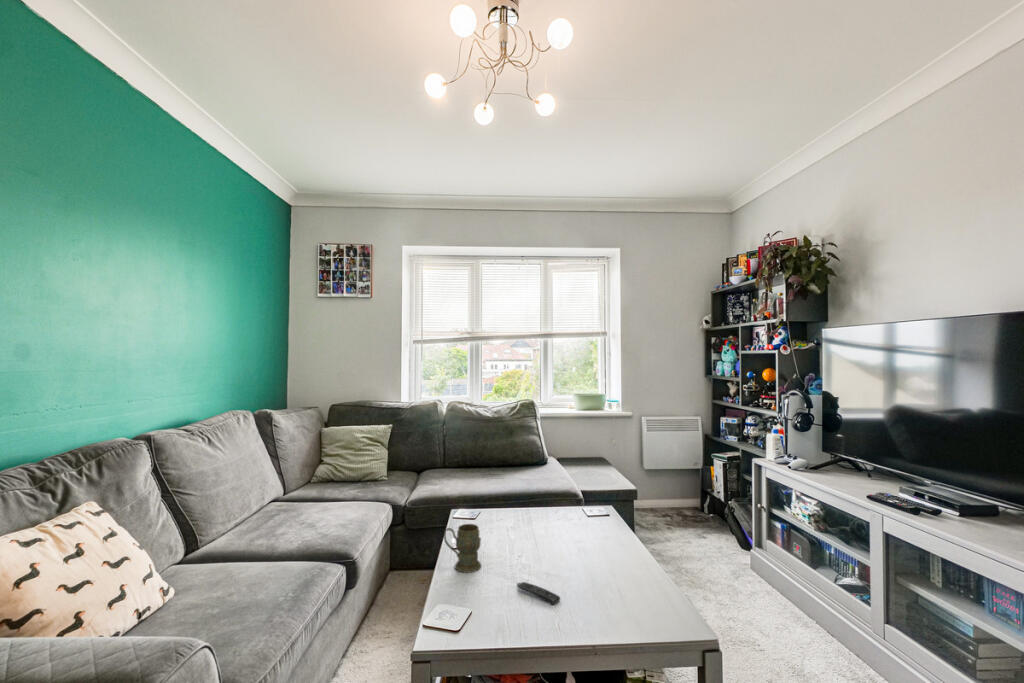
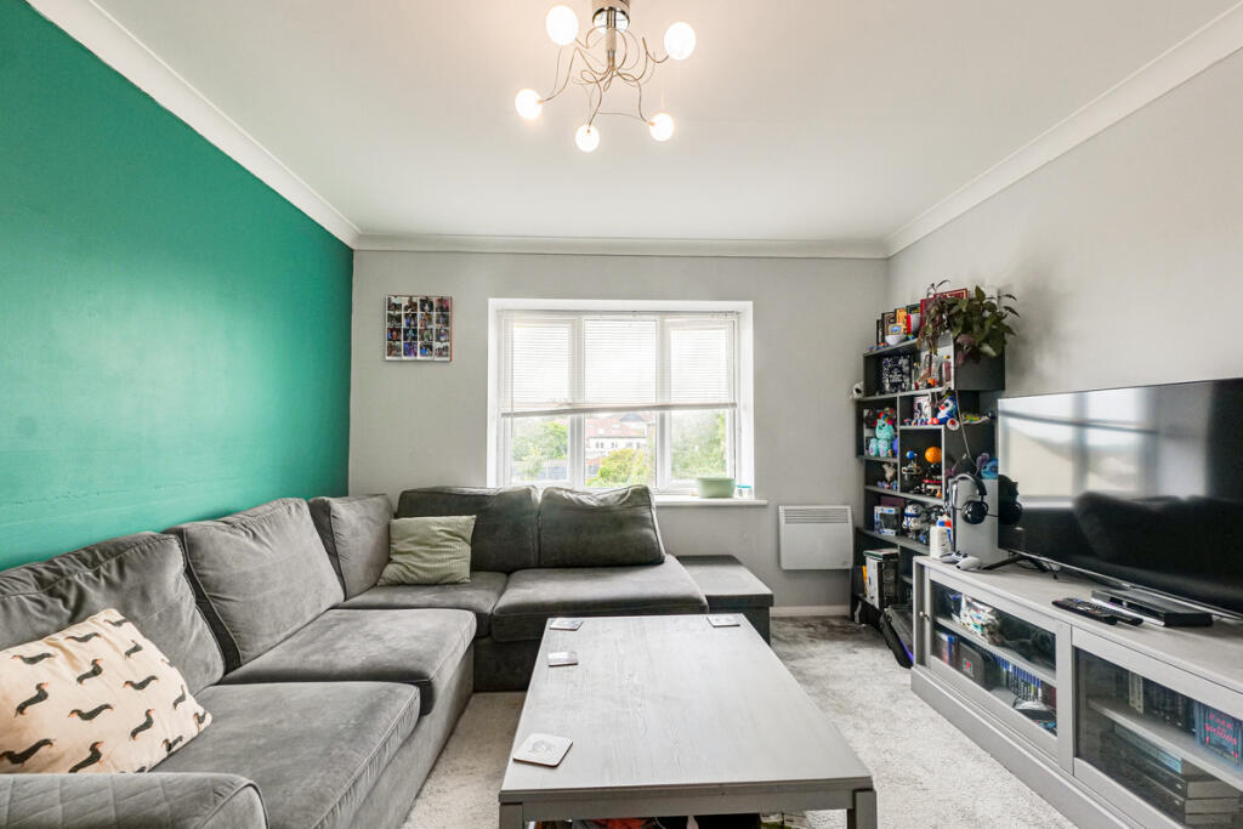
- mug [443,523,482,574]
- remote control [516,581,561,606]
